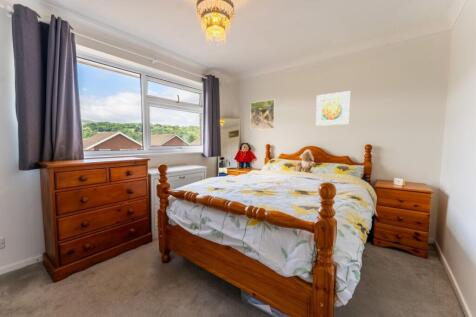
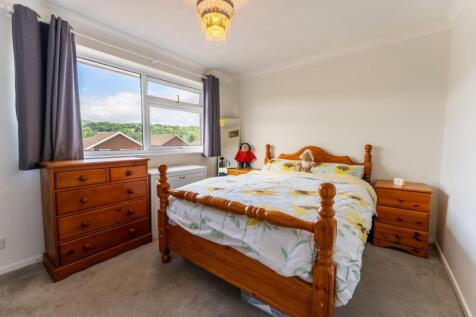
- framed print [249,98,276,131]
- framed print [315,90,351,127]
